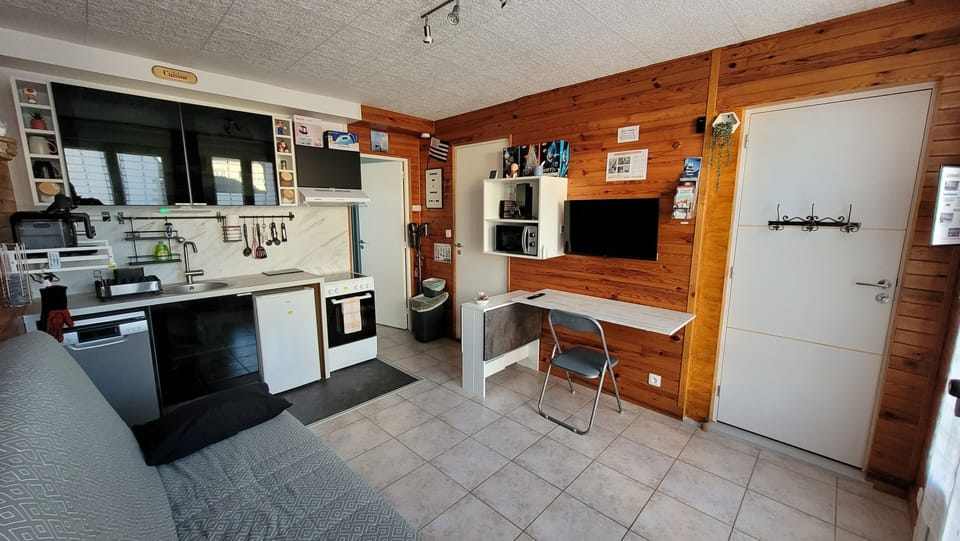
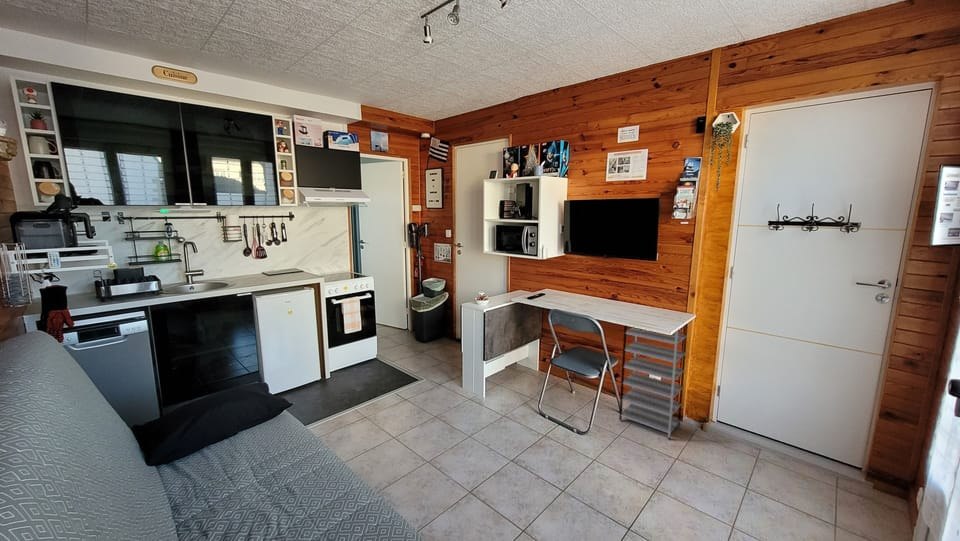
+ shelving unit [618,323,689,440]
